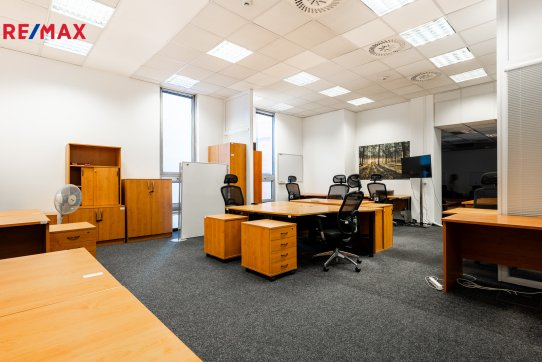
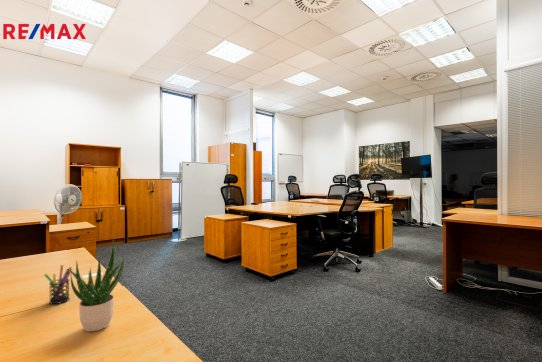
+ potted plant [66,238,125,332]
+ pen holder [43,264,73,305]
